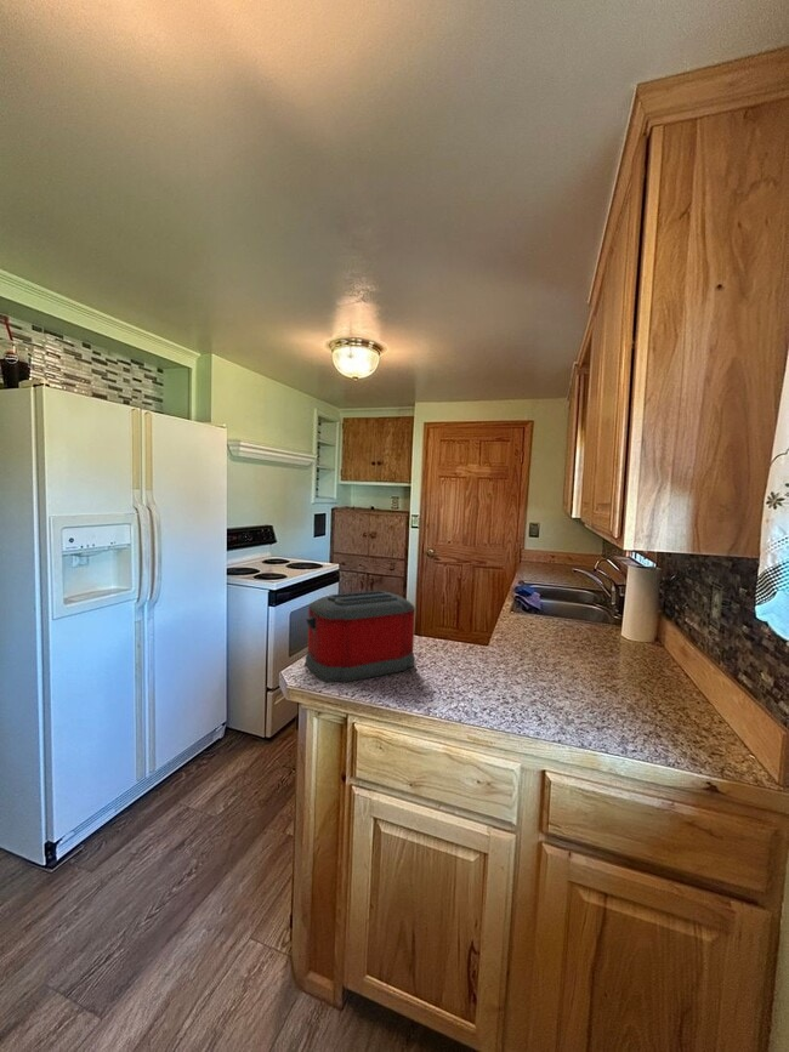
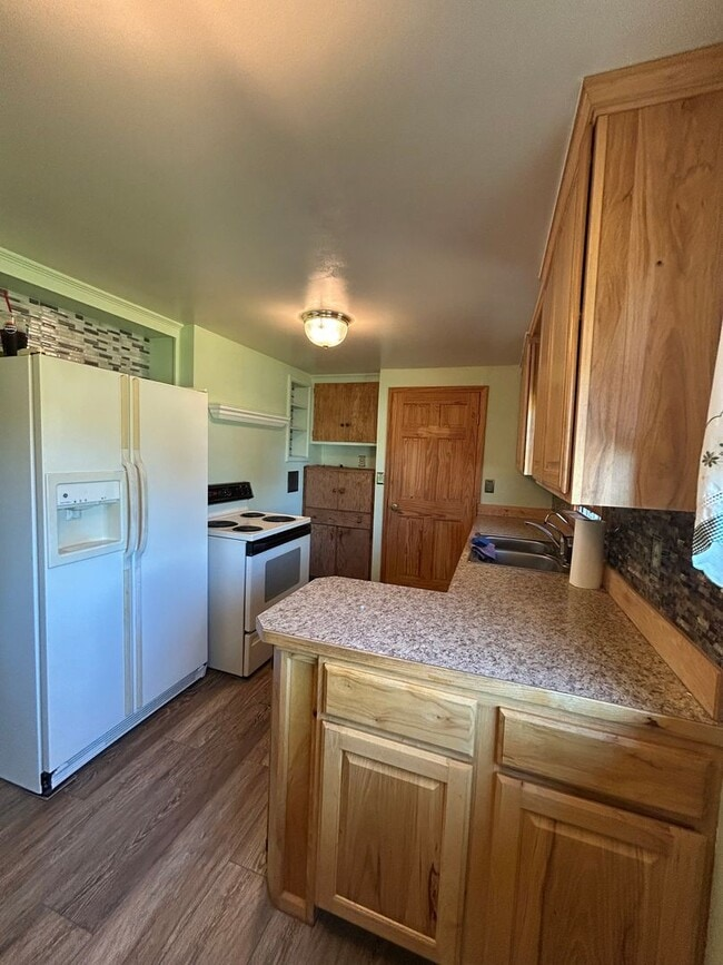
- toaster [305,590,416,684]
